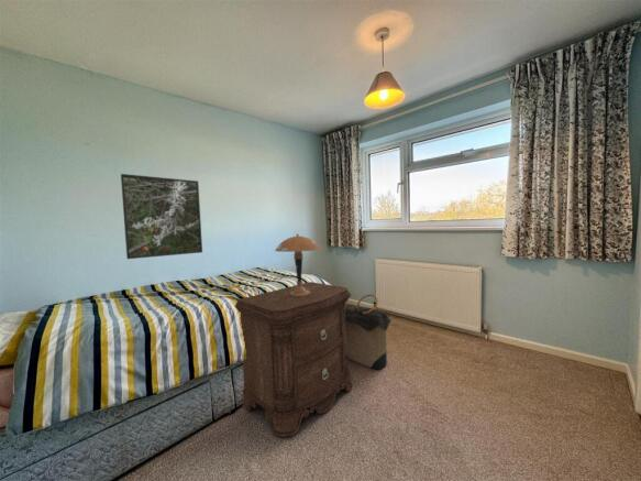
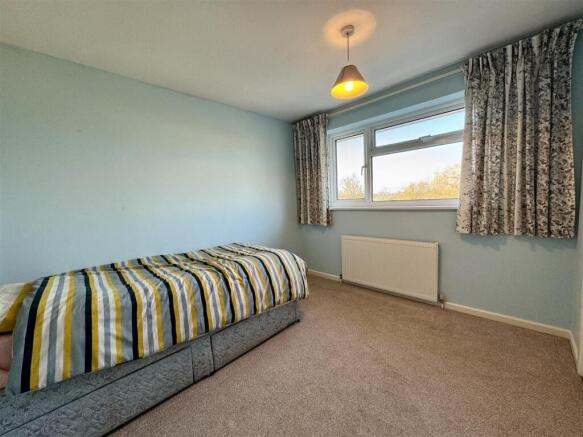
- laundry hamper [344,293,393,370]
- nightstand [234,281,353,438]
- table lamp [274,233,322,296]
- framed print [120,173,203,260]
